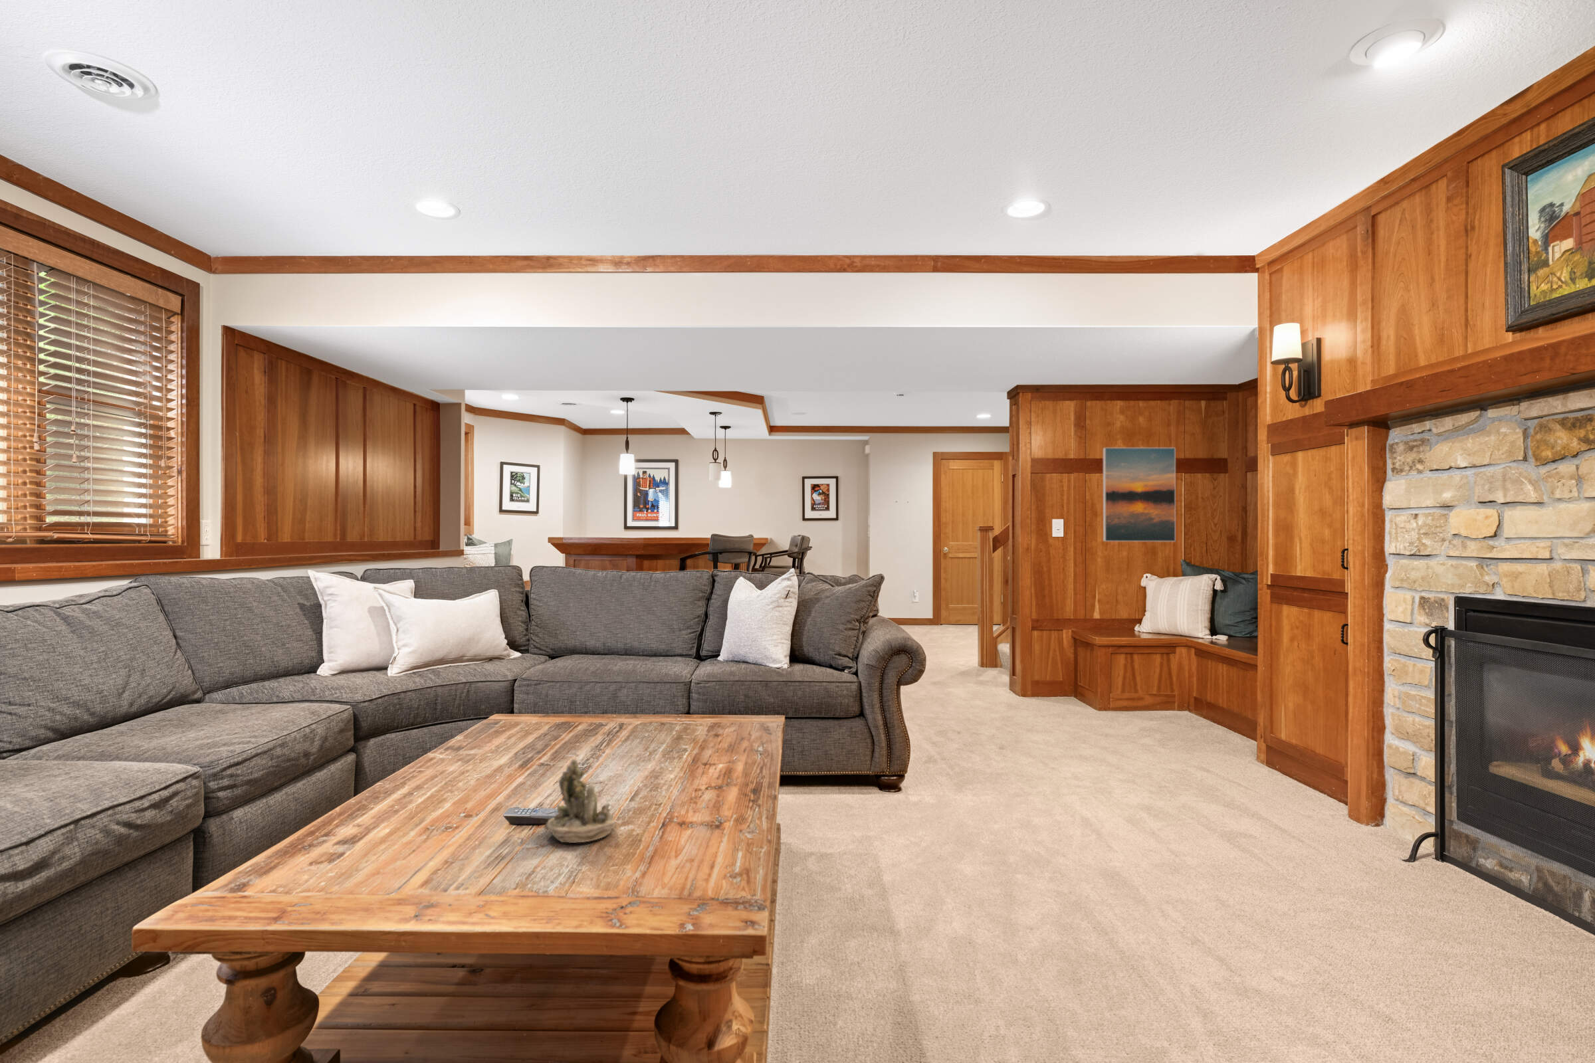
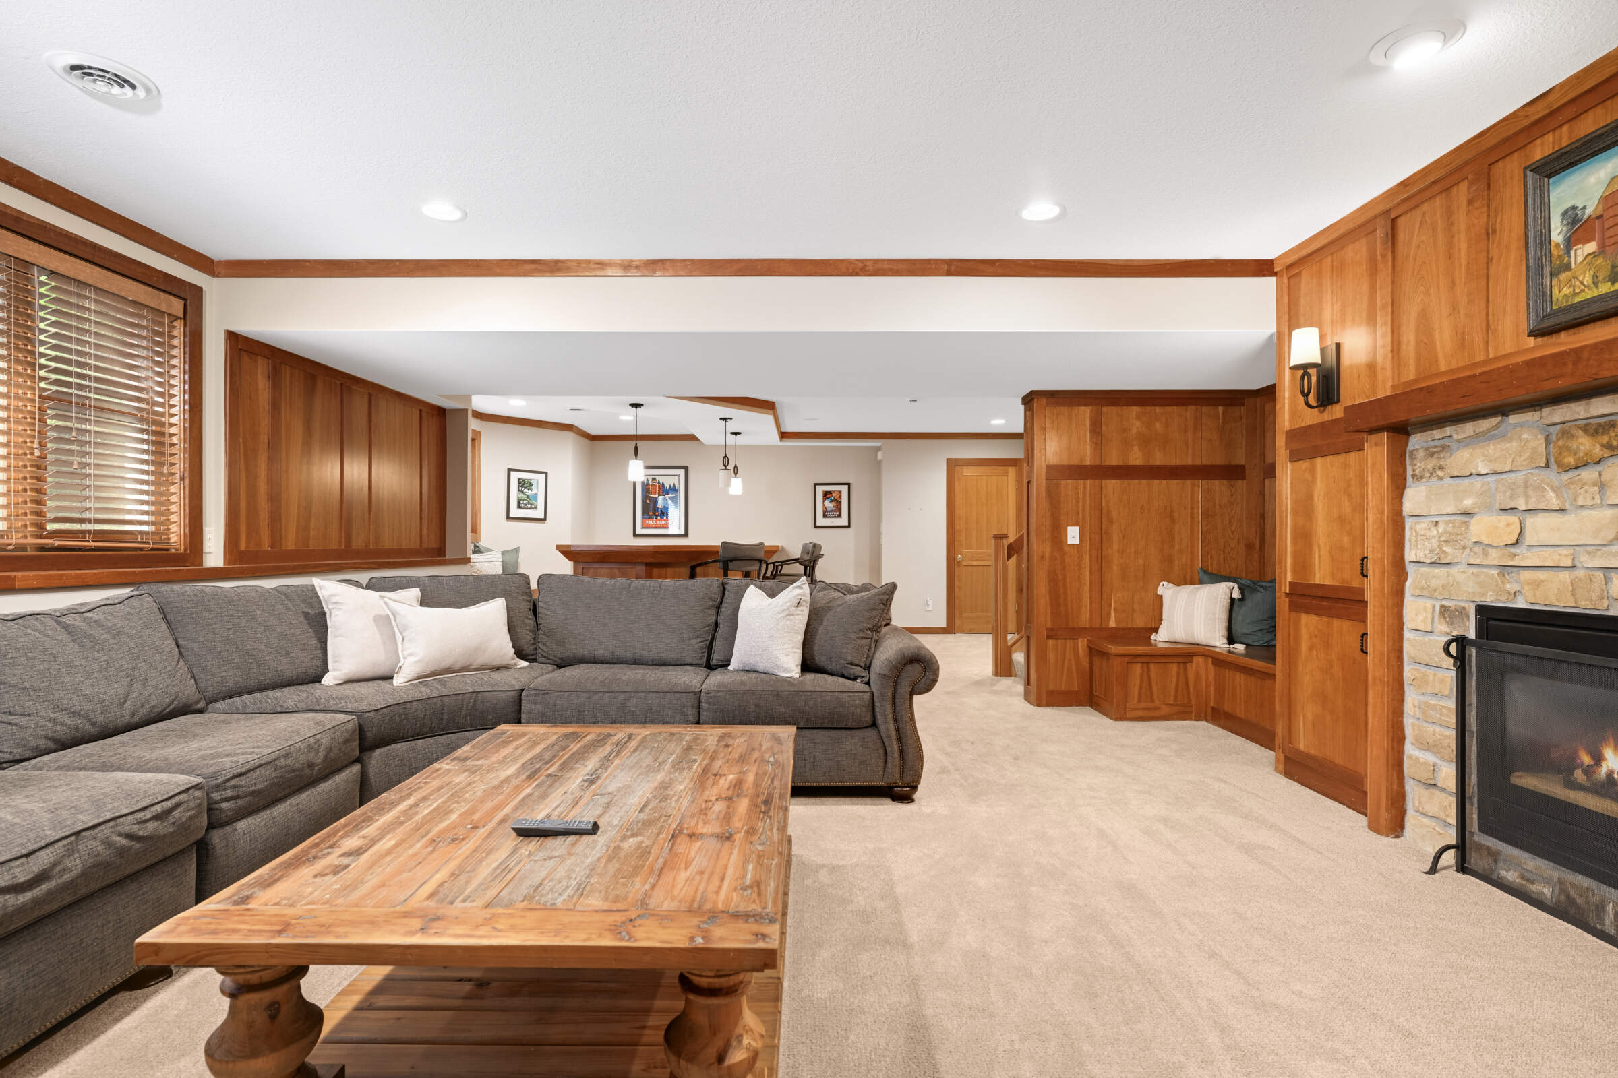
- succulent planter [544,758,616,844]
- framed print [1102,447,1176,542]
